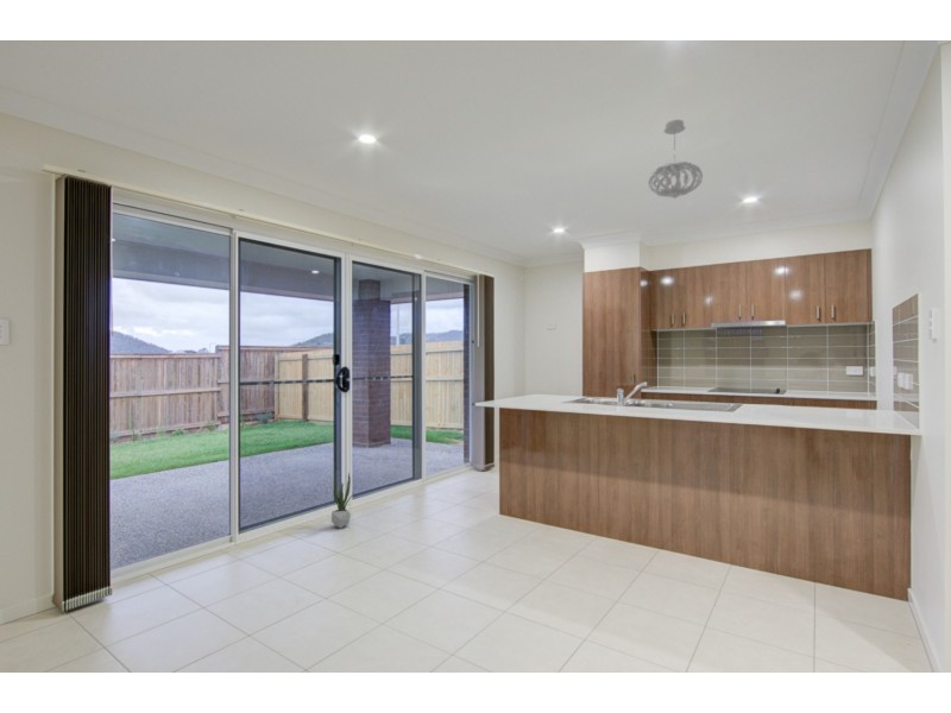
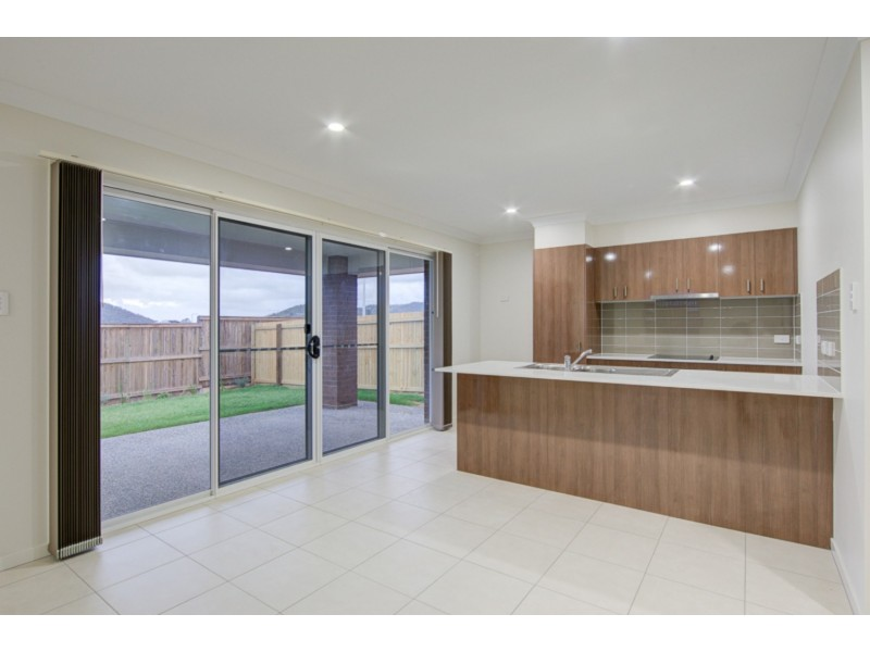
- pendant light [647,119,704,200]
- potted plant [330,472,354,529]
